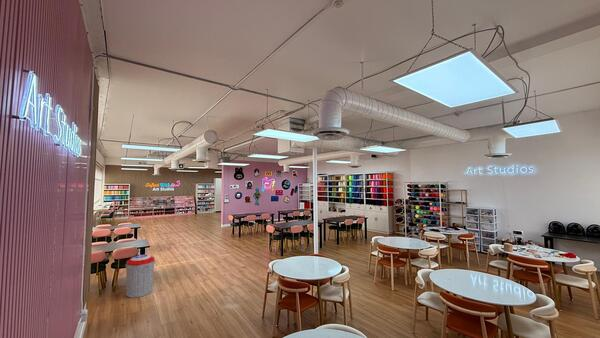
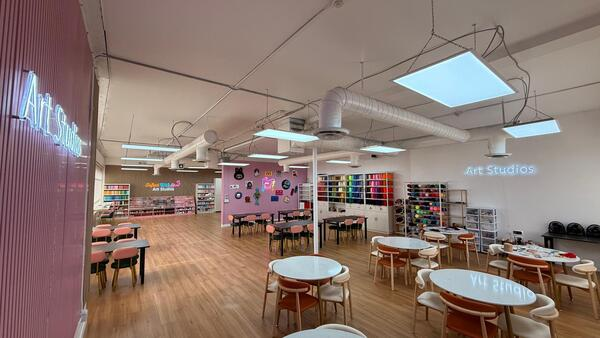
- trash can [125,254,156,299]
